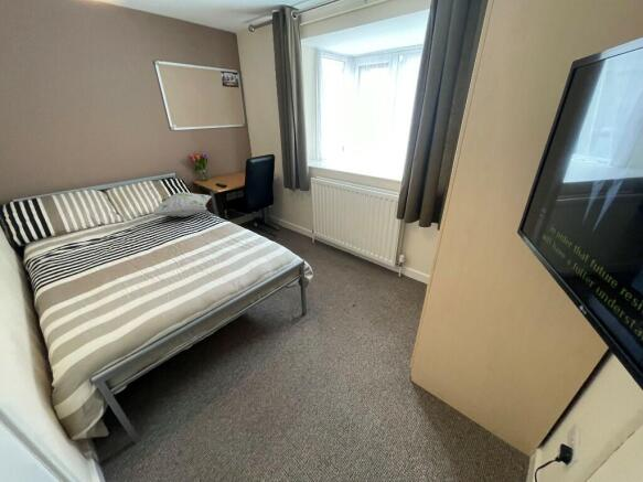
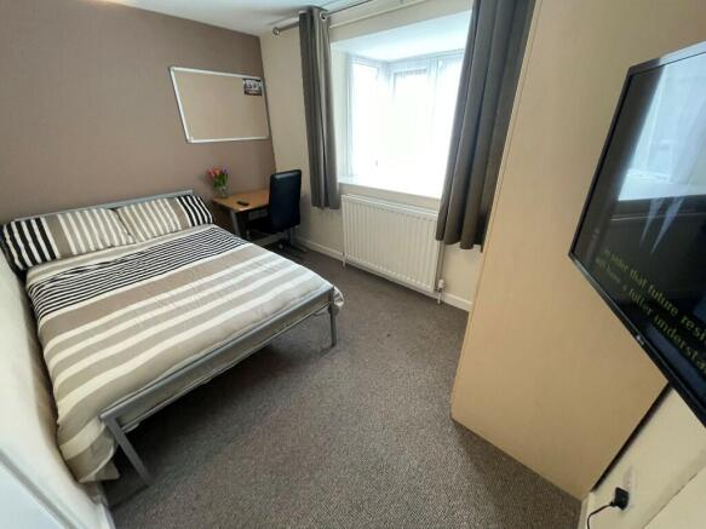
- decorative pillow [151,191,213,218]
